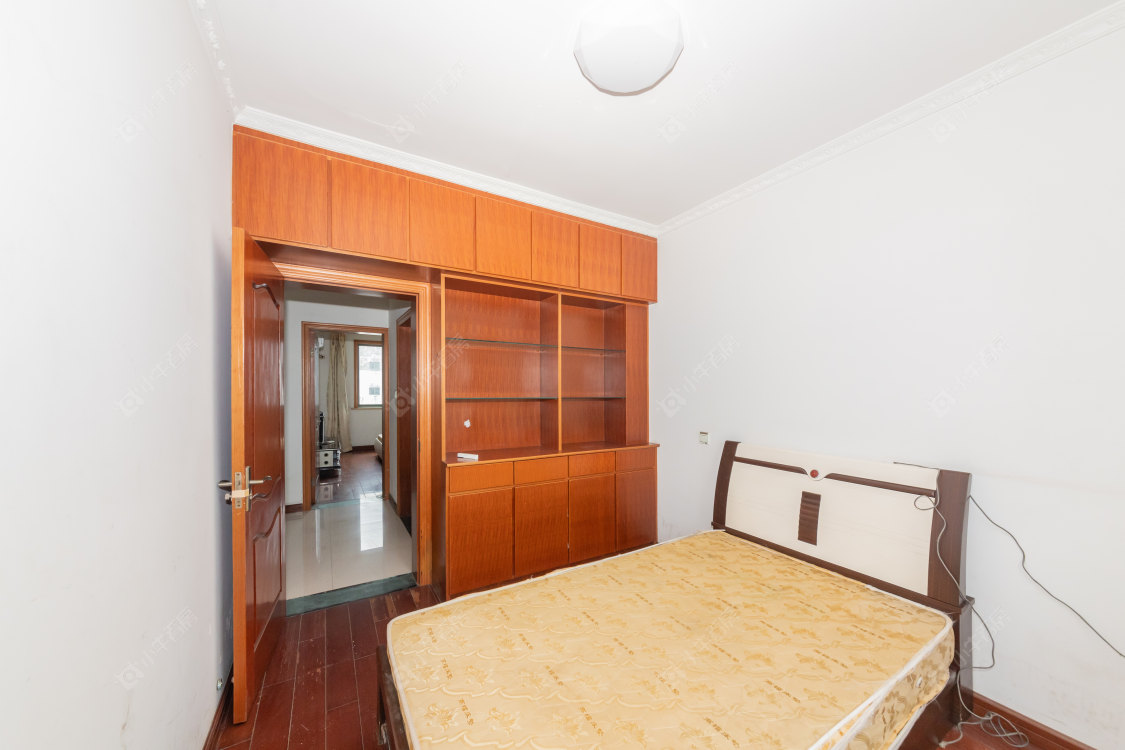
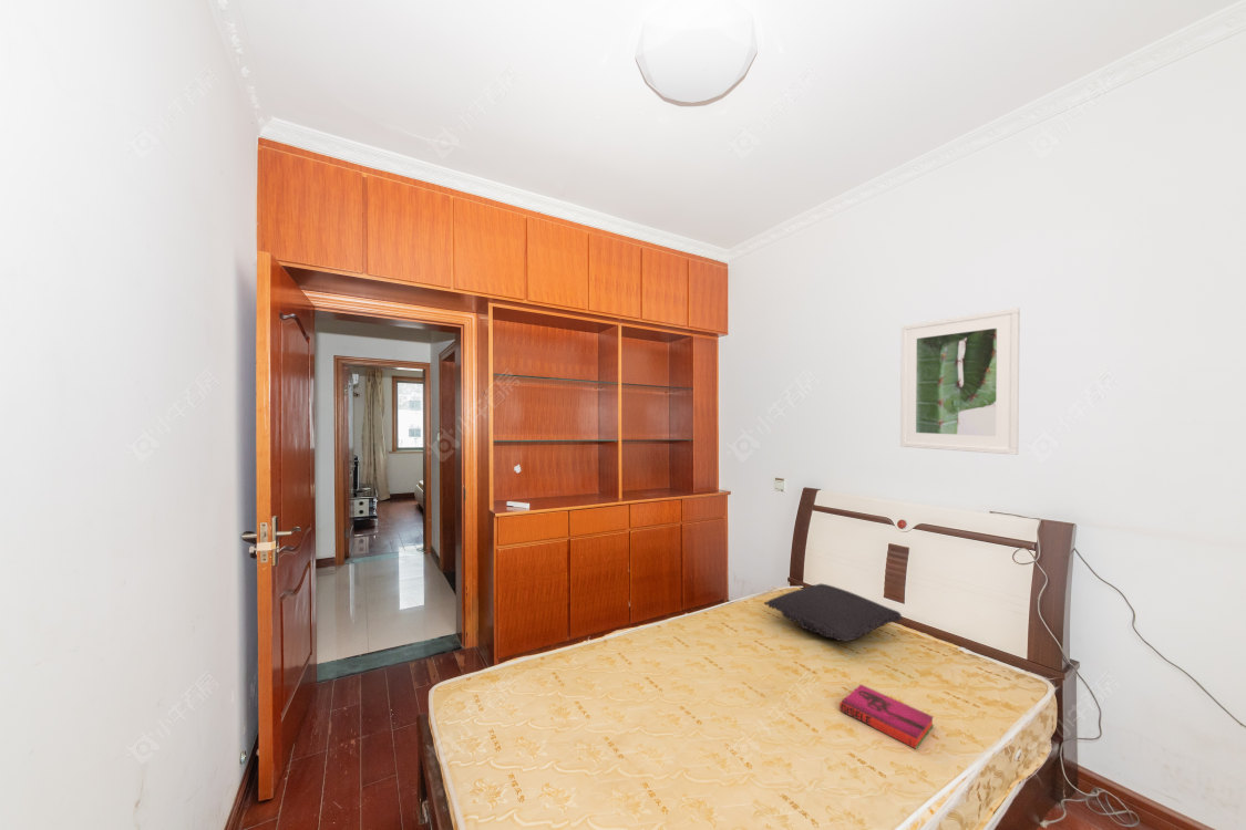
+ hardback book [838,684,935,750]
+ pillow [763,582,904,643]
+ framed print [899,307,1021,456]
